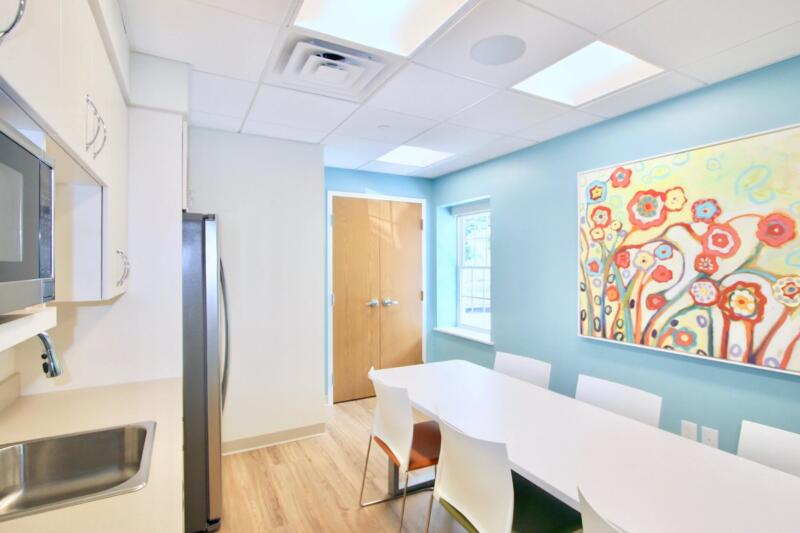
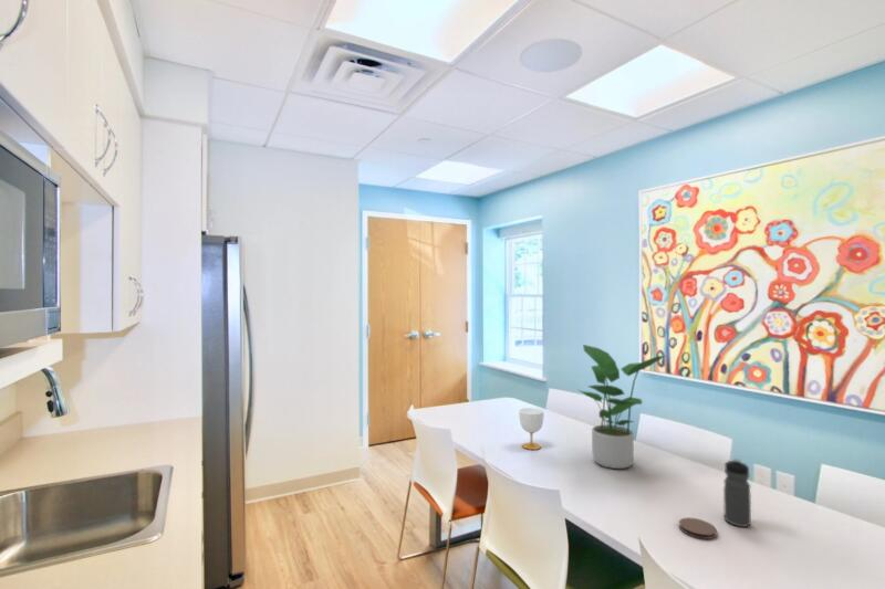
+ water bottle [722,457,752,528]
+ coaster [678,516,718,540]
+ cup [518,407,545,451]
+ potted plant [576,344,666,470]
